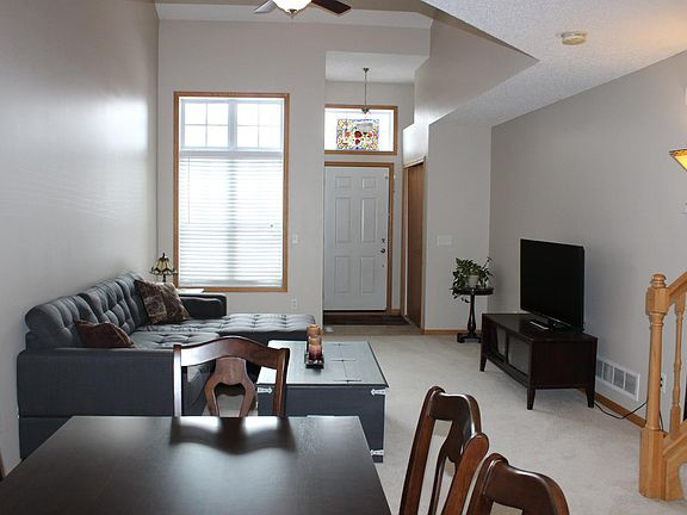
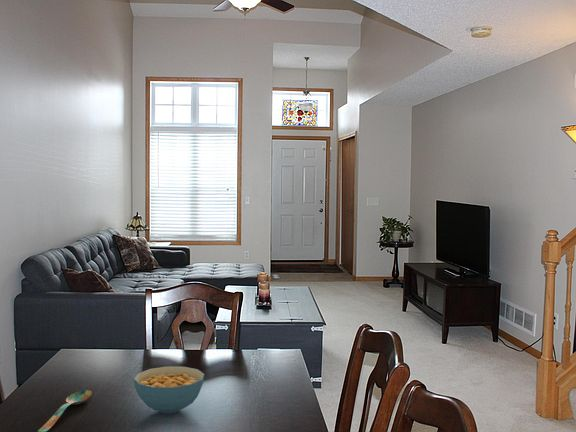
+ cereal bowl [133,366,205,414]
+ spoon [36,389,93,432]
